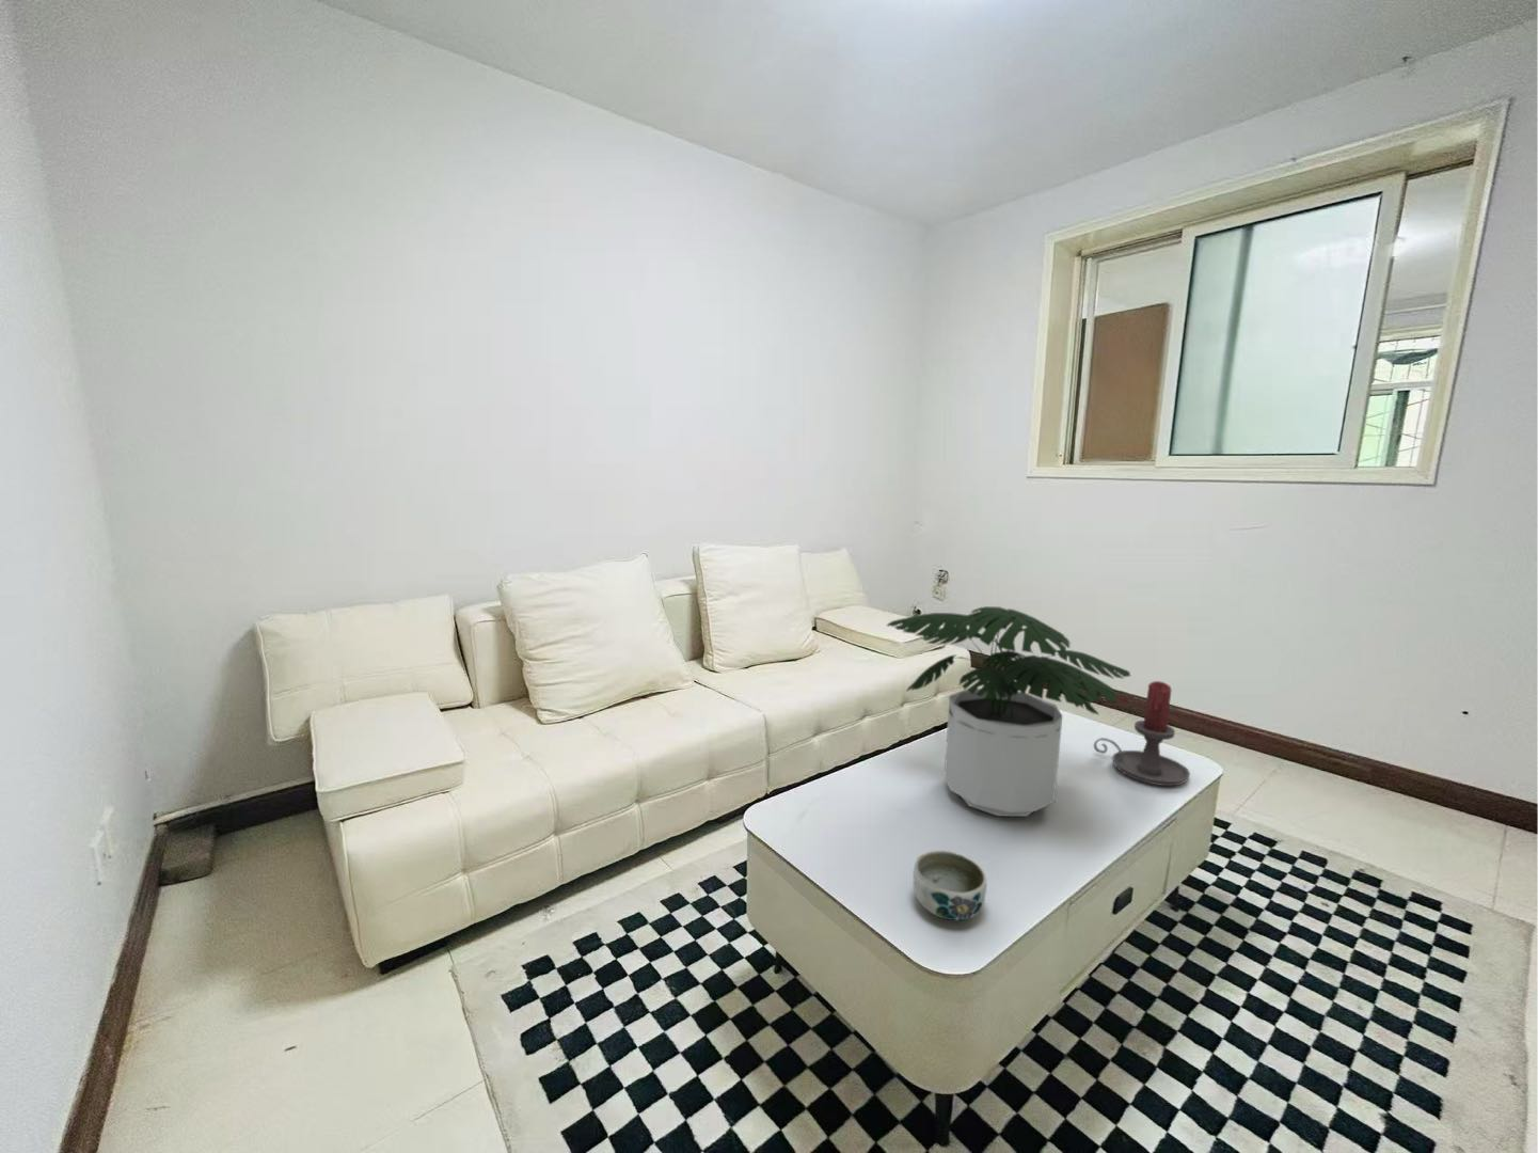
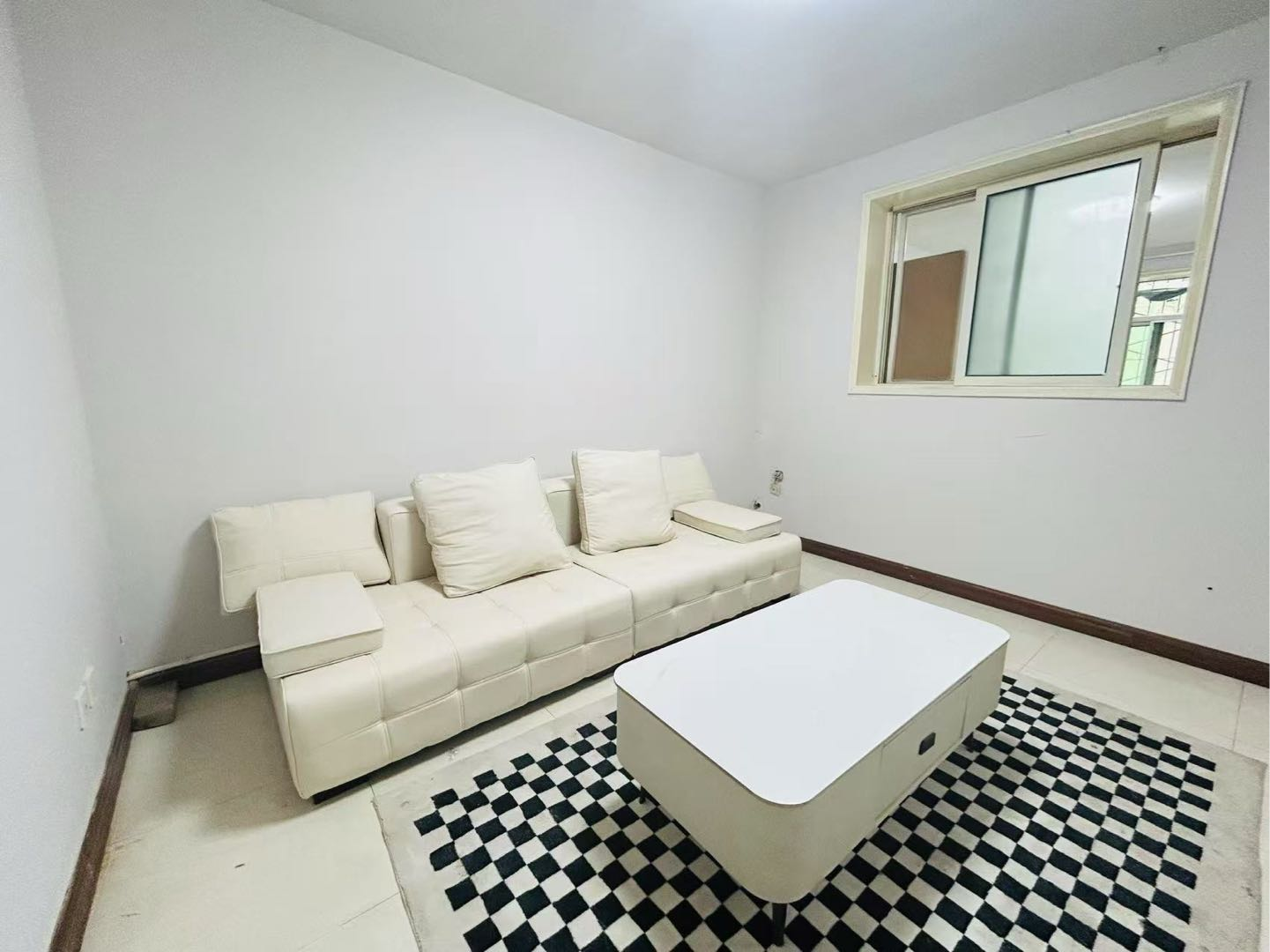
- candle holder [1092,681,1192,787]
- potted plant [886,606,1131,818]
- bowl [913,850,987,922]
